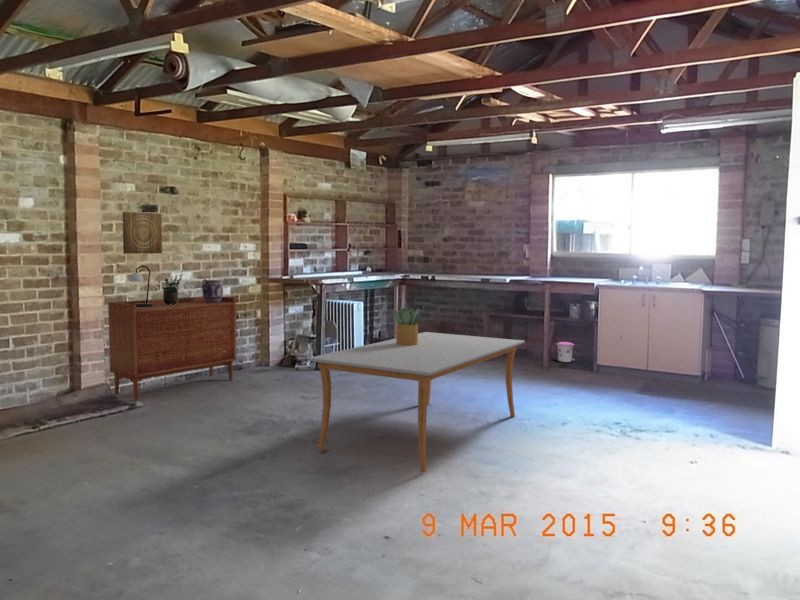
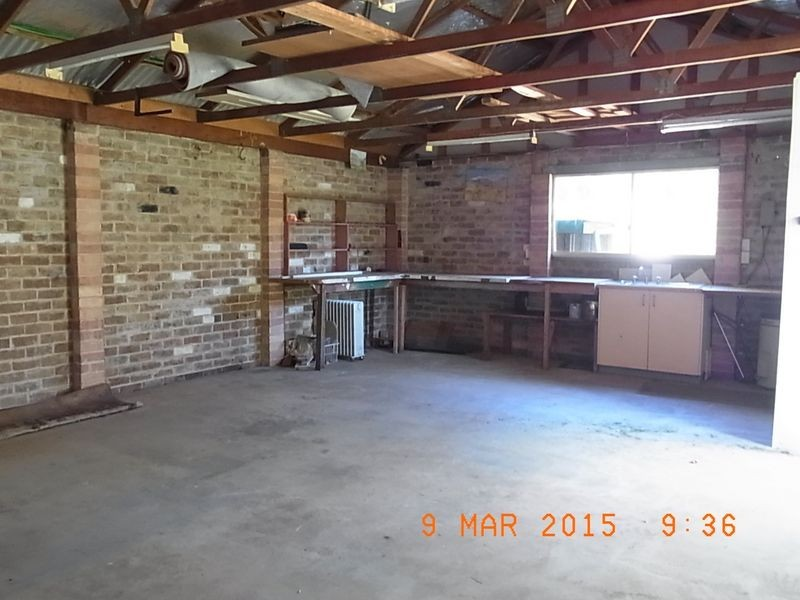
- dining table [307,331,526,473]
- wall art [122,211,163,255]
- potted plant [157,270,184,305]
- pitcher [200,278,224,303]
- potted plant [392,307,421,346]
- trash can [555,341,576,363]
- sideboard [107,295,237,401]
- table lamp [128,265,153,307]
